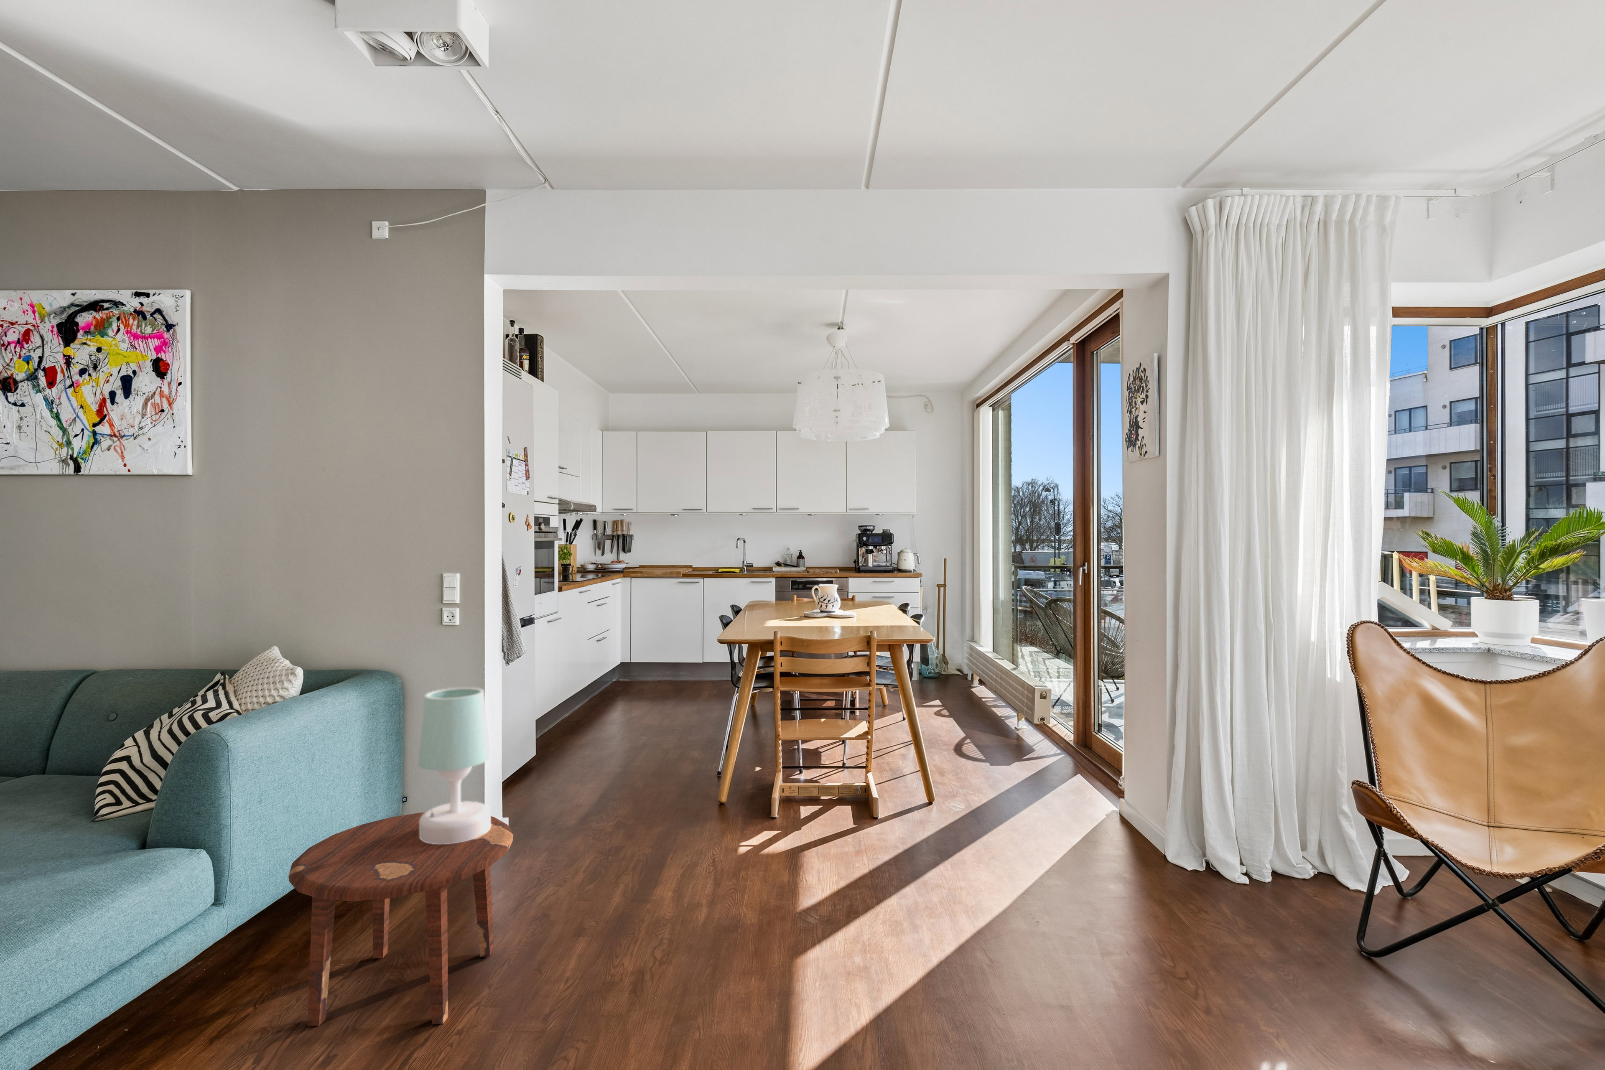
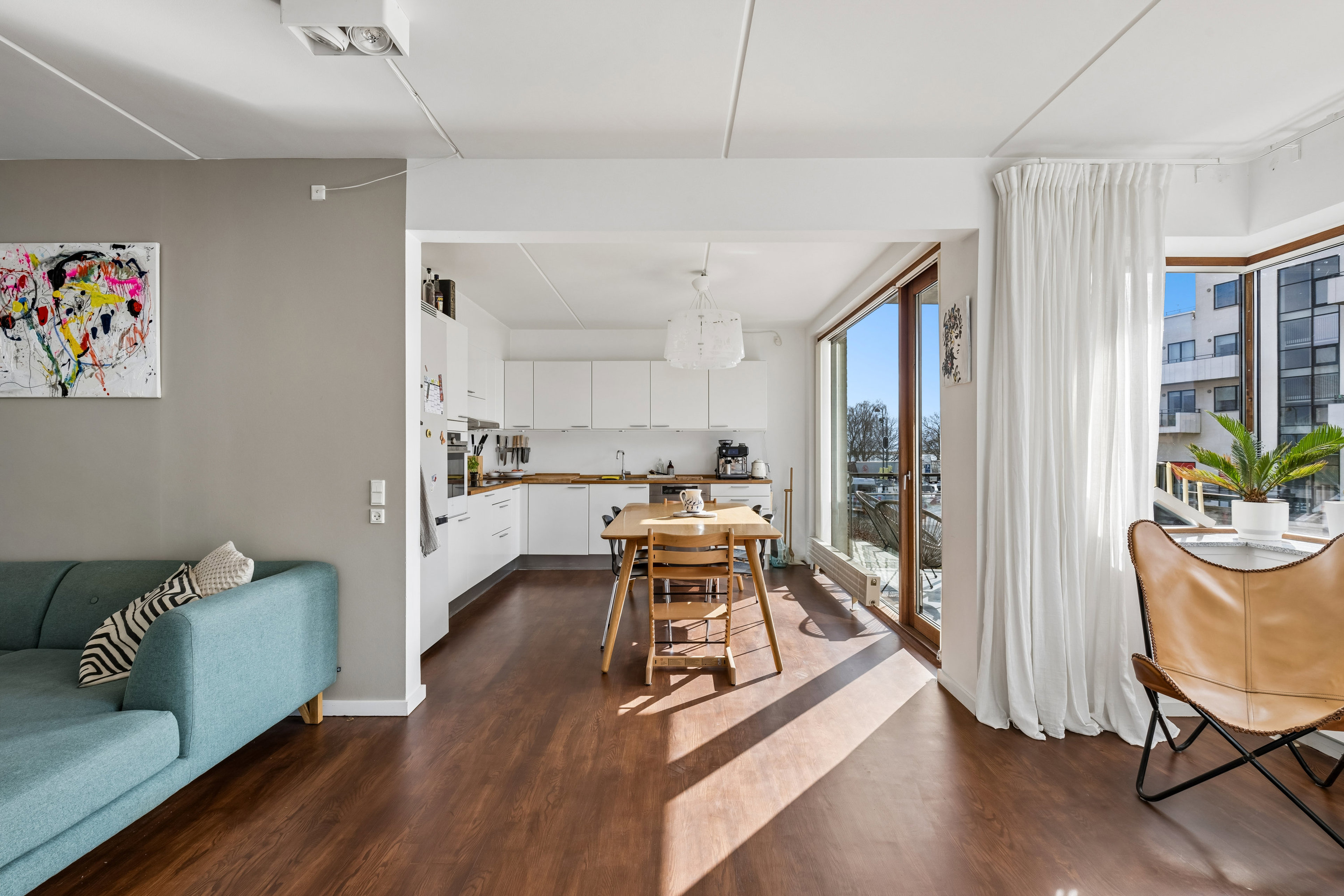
- table lamp [417,687,492,844]
- side table [288,812,514,1027]
